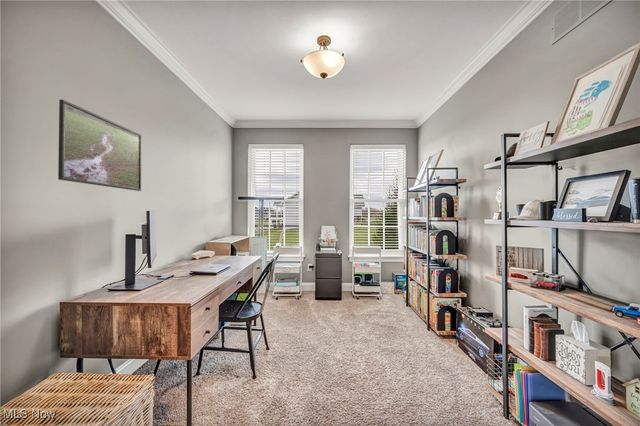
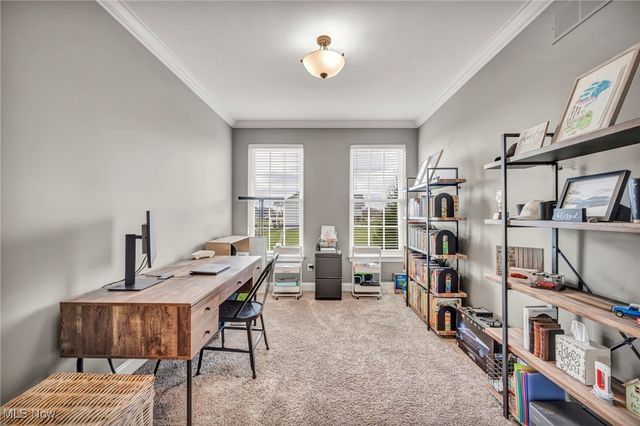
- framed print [57,99,143,192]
